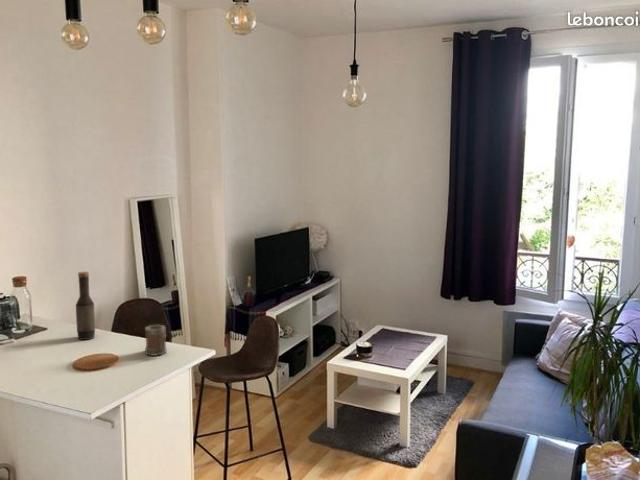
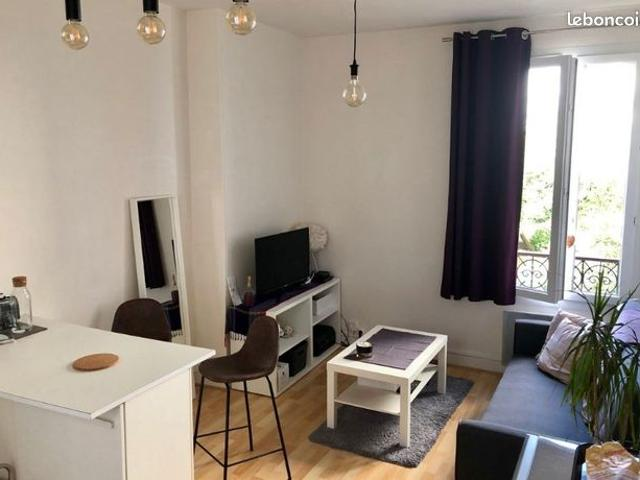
- bottle [75,271,96,341]
- mug [144,324,168,357]
